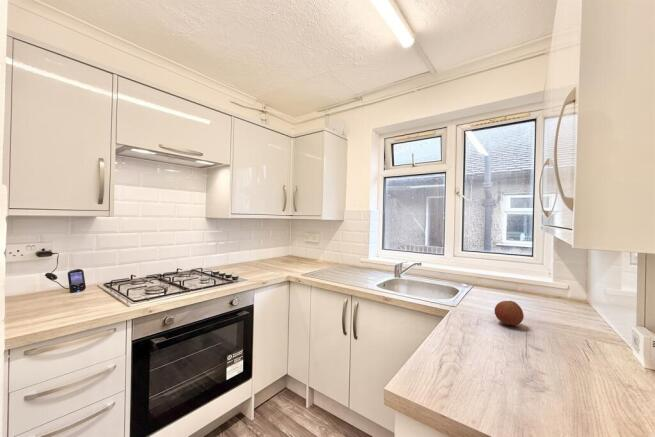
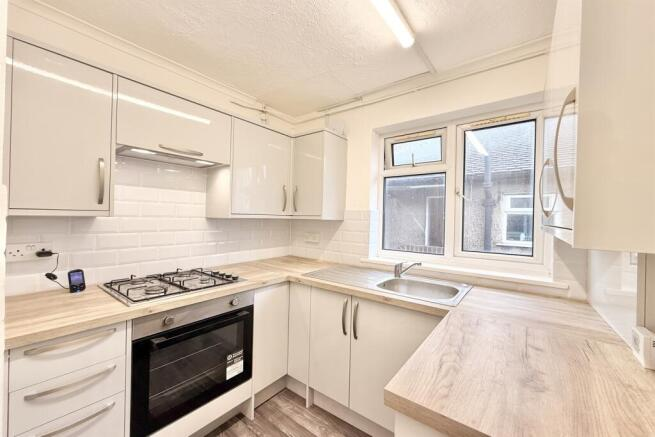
- fruit [494,300,525,326]
